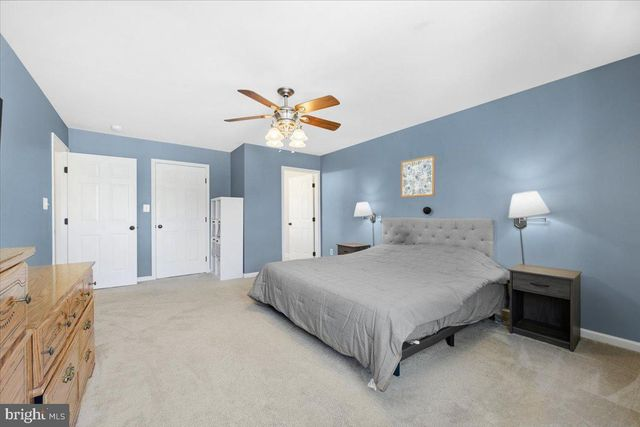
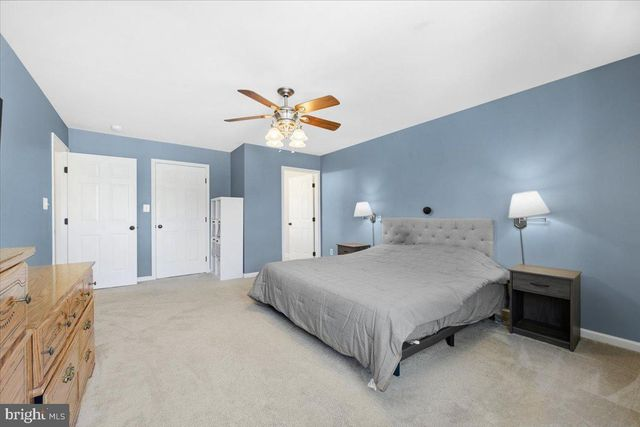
- wall art [400,155,436,199]
